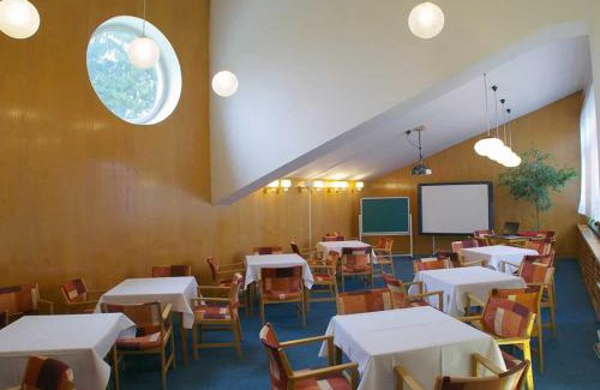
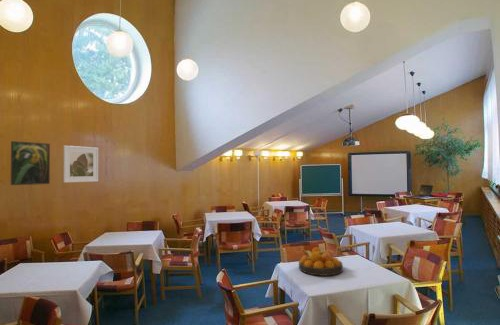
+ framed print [63,145,99,184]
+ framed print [10,140,51,186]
+ fruit bowl [298,246,344,277]
